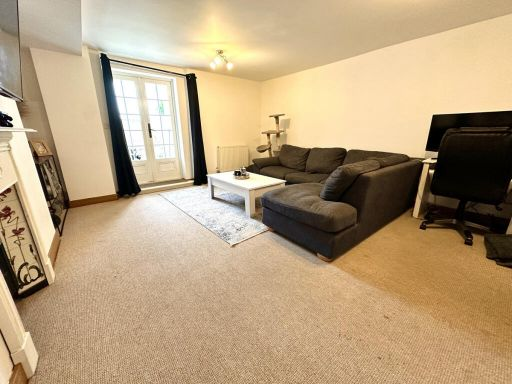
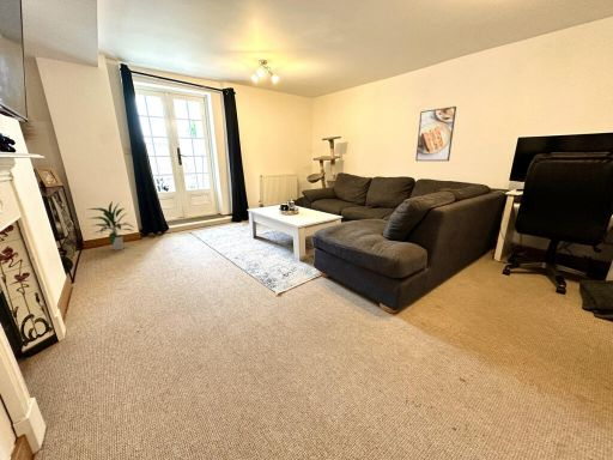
+ indoor plant [87,200,134,252]
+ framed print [414,105,457,162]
